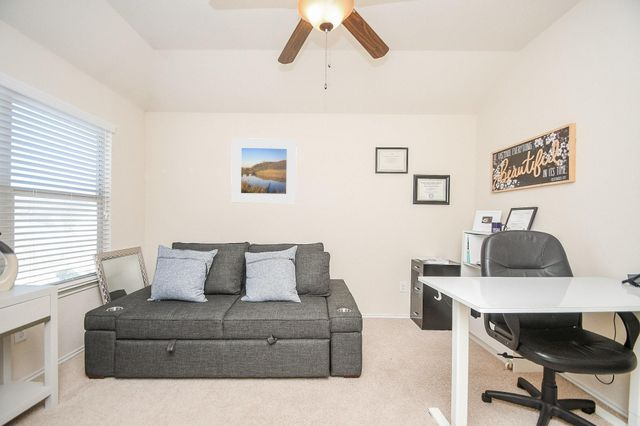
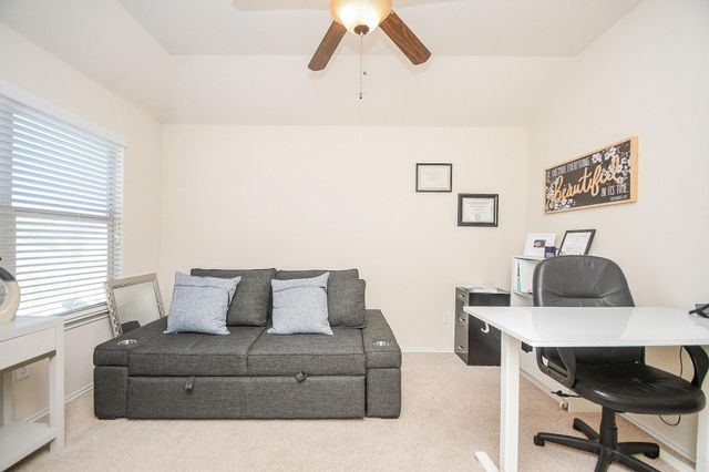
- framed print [230,137,298,204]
